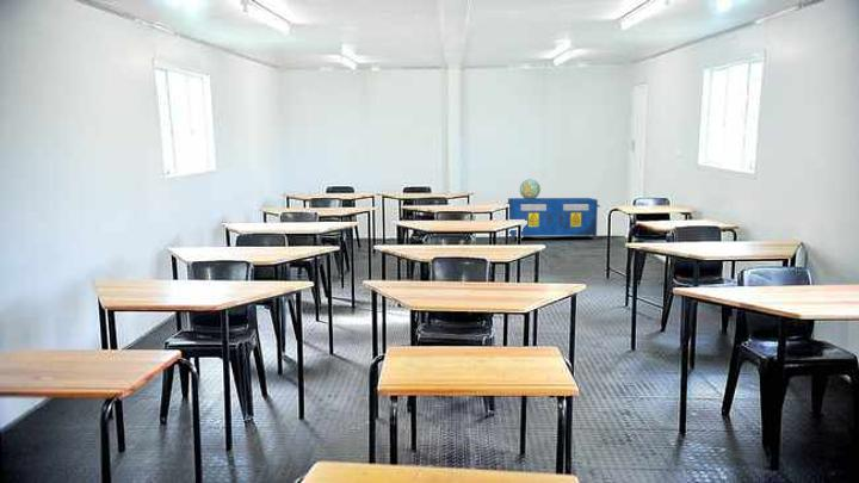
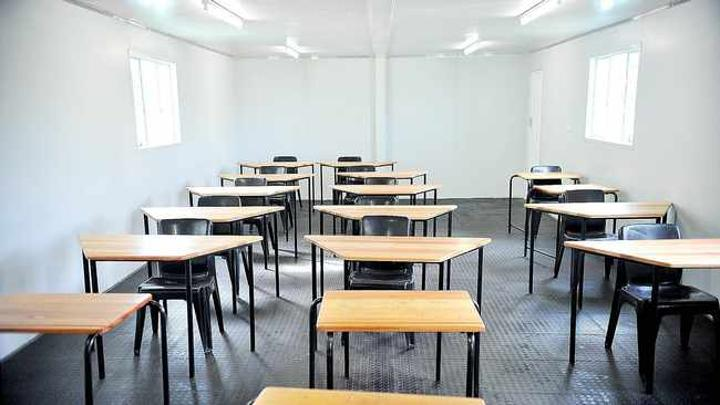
- storage cabinet [506,197,601,242]
- decorative globe [519,178,542,199]
